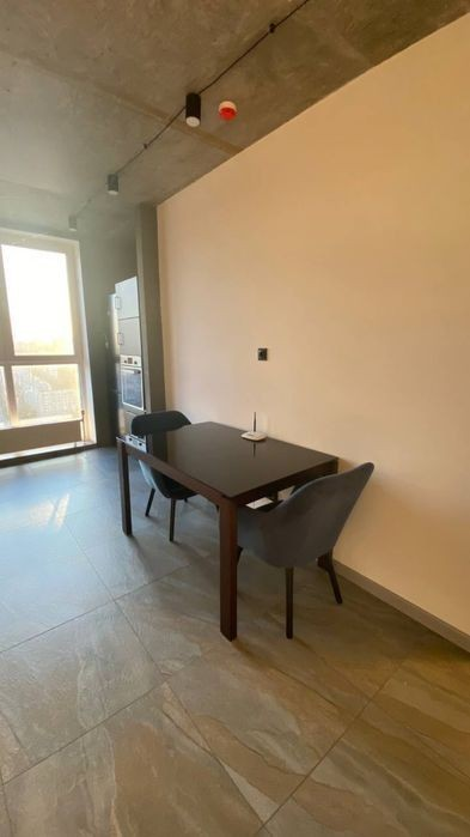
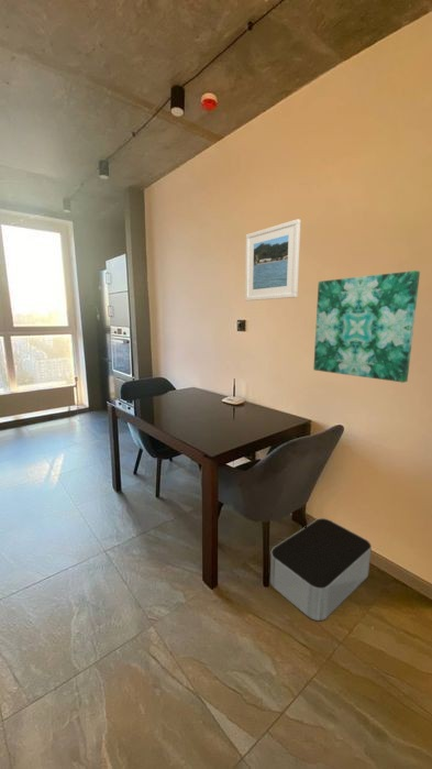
+ storage bin [269,517,373,622]
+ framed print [244,218,301,301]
+ wall art [312,270,421,384]
